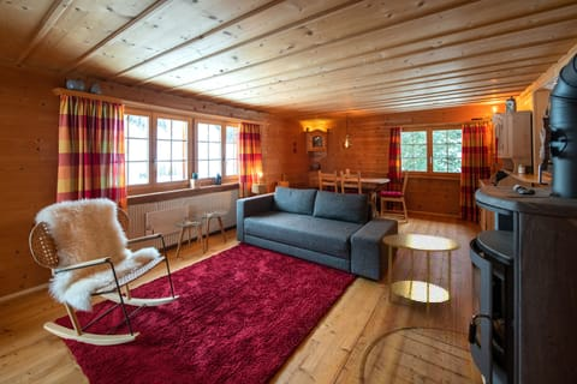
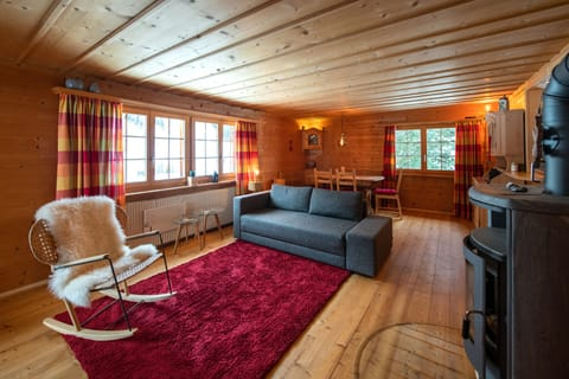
- side table [382,233,462,319]
